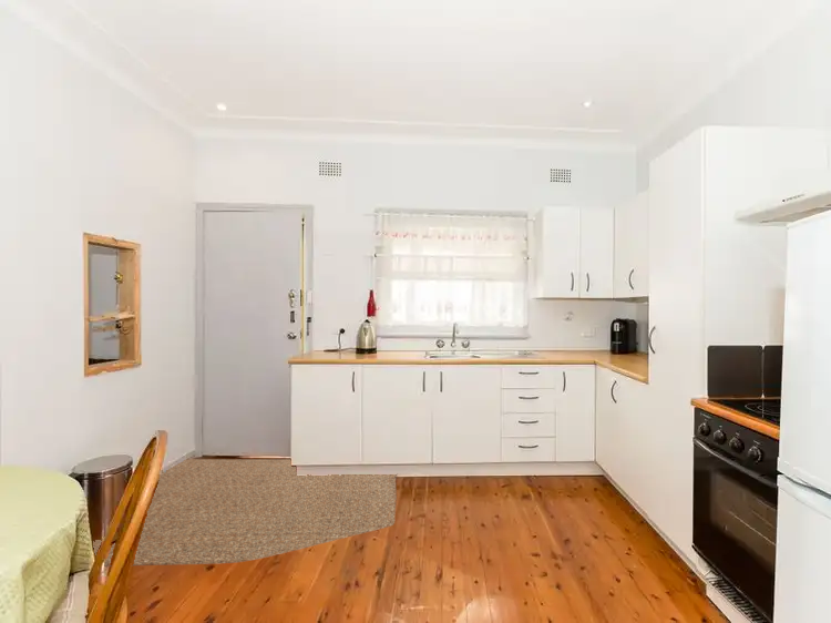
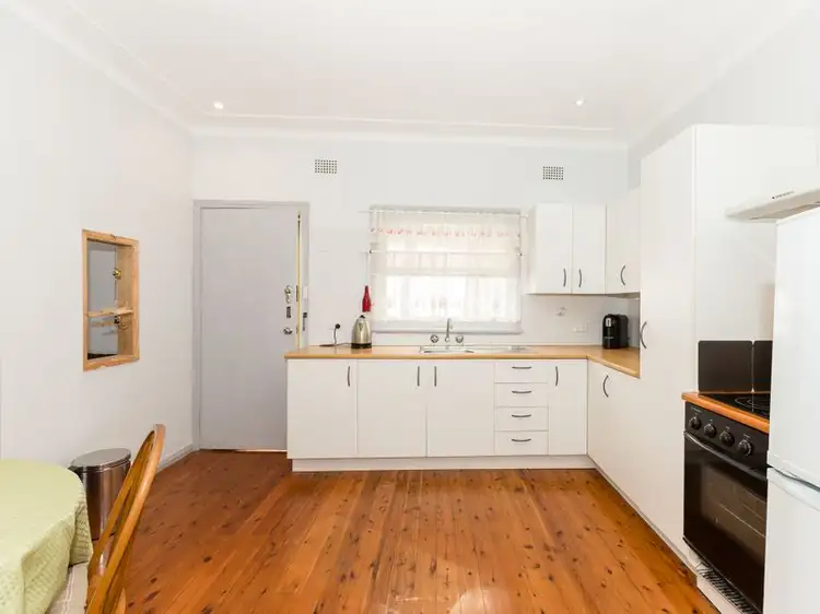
- rug [92,458,398,568]
